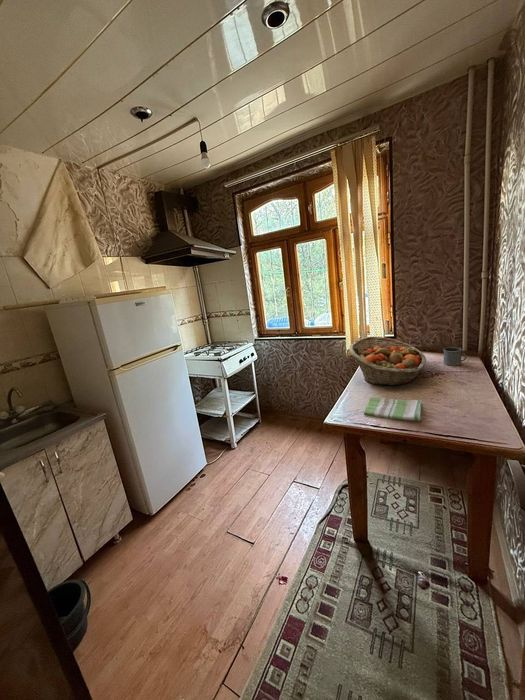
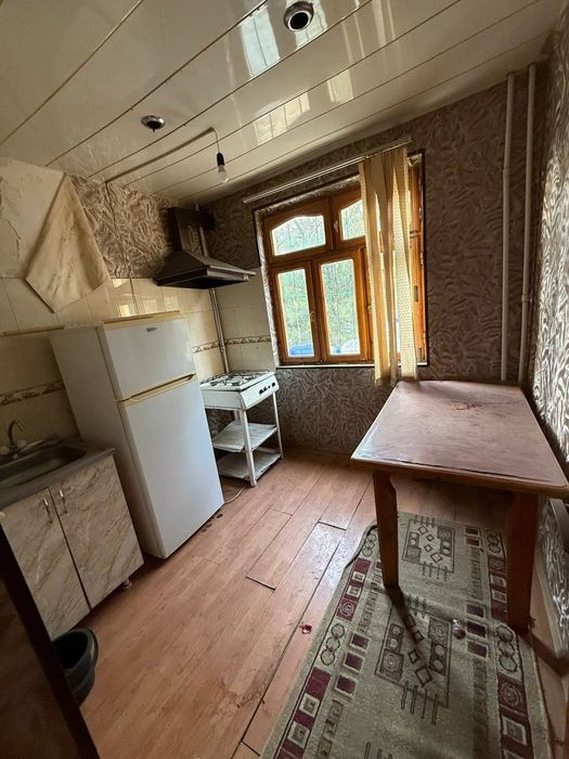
- fruit basket [348,336,427,386]
- mug [442,346,468,367]
- dish towel [363,396,424,422]
